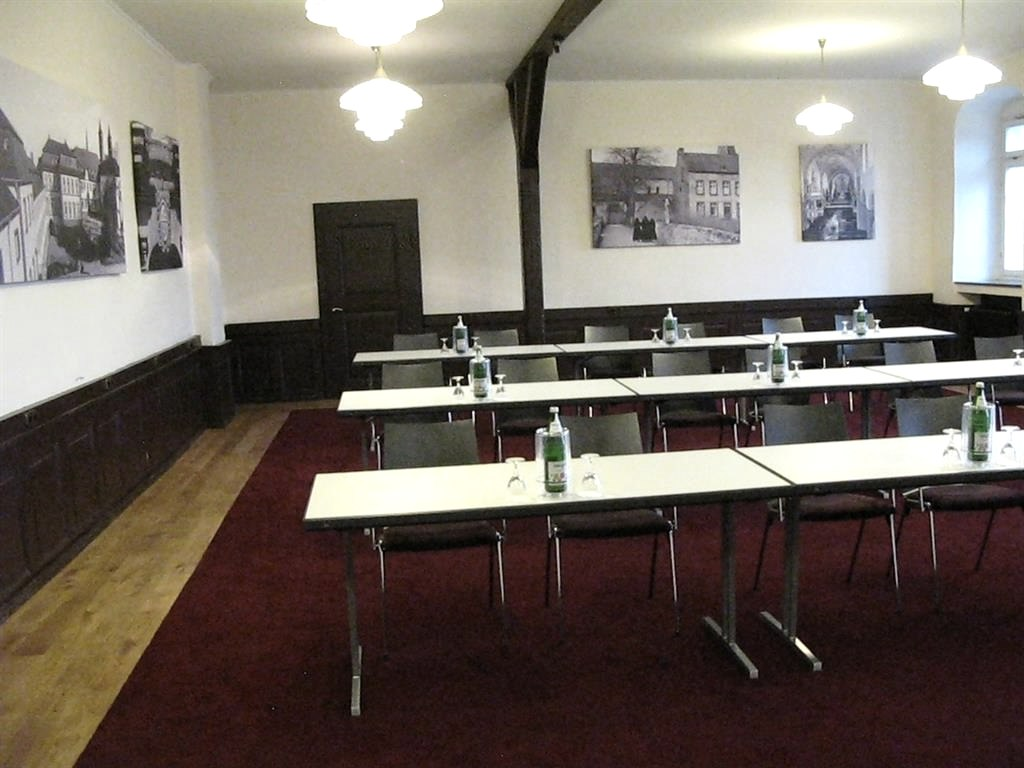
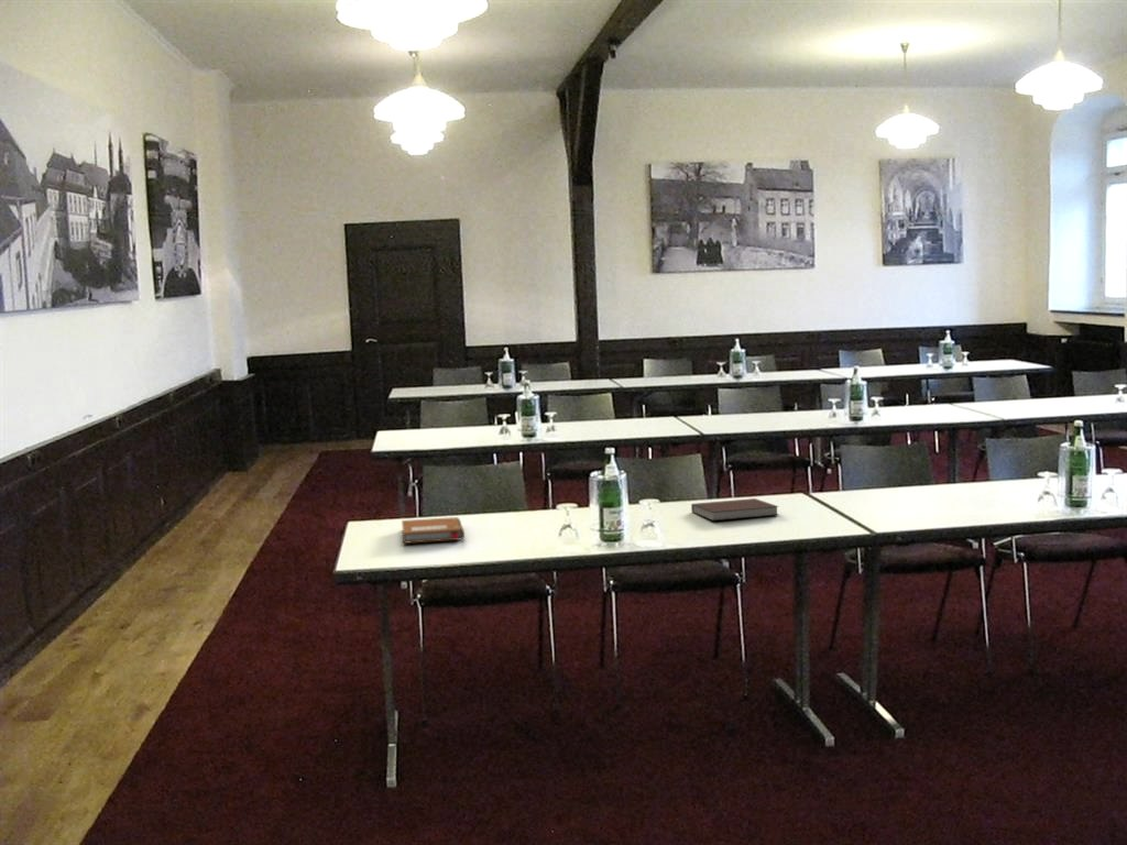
+ notebook [690,497,780,522]
+ notebook [401,516,466,545]
